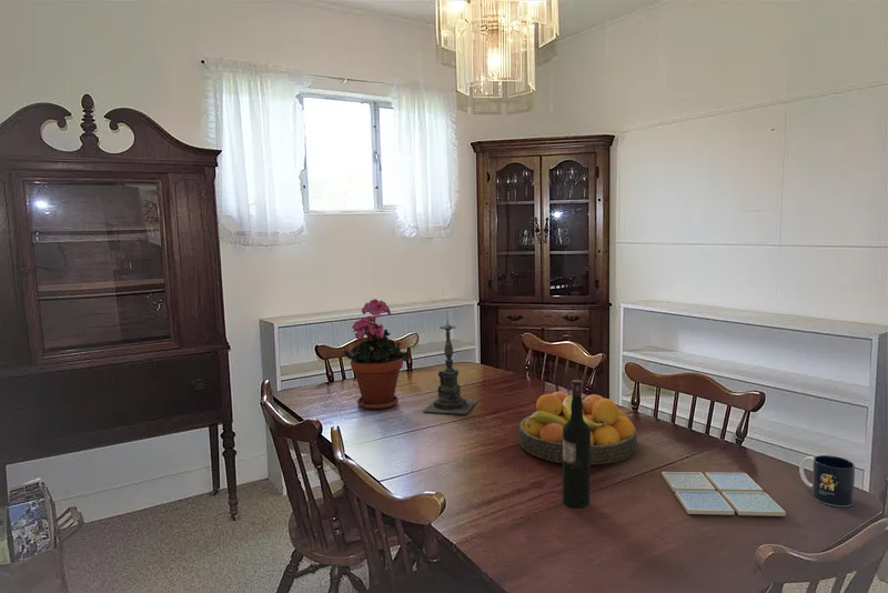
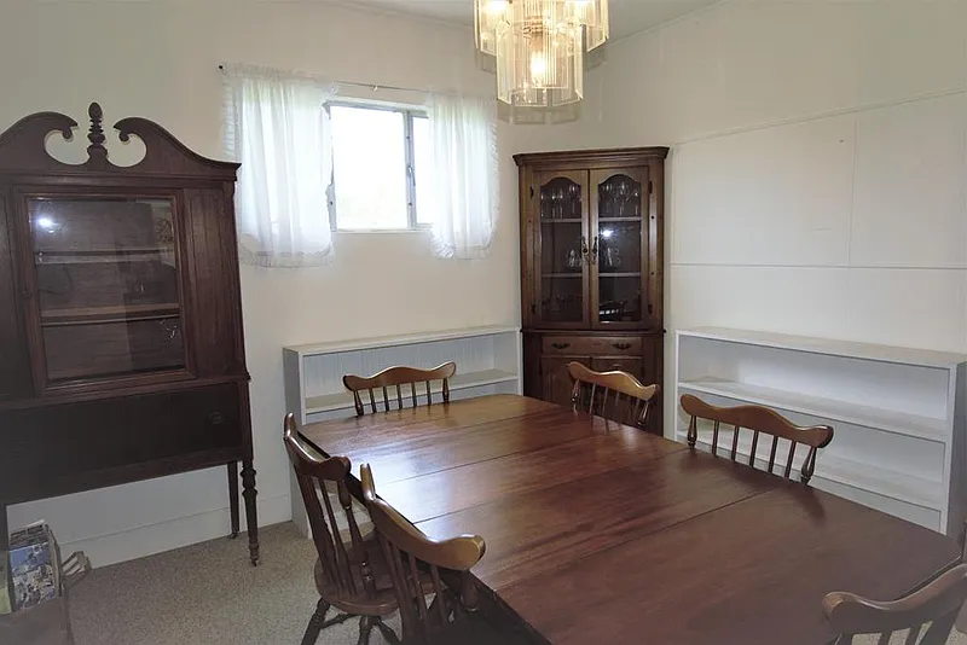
- potted plant [342,298,411,411]
- mug [798,454,856,507]
- wine bottle [562,379,592,507]
- fruit bowl [517,391,638,465]
- candle holder [422,311,480,415]
- drink coaster [660,471,787,517]
